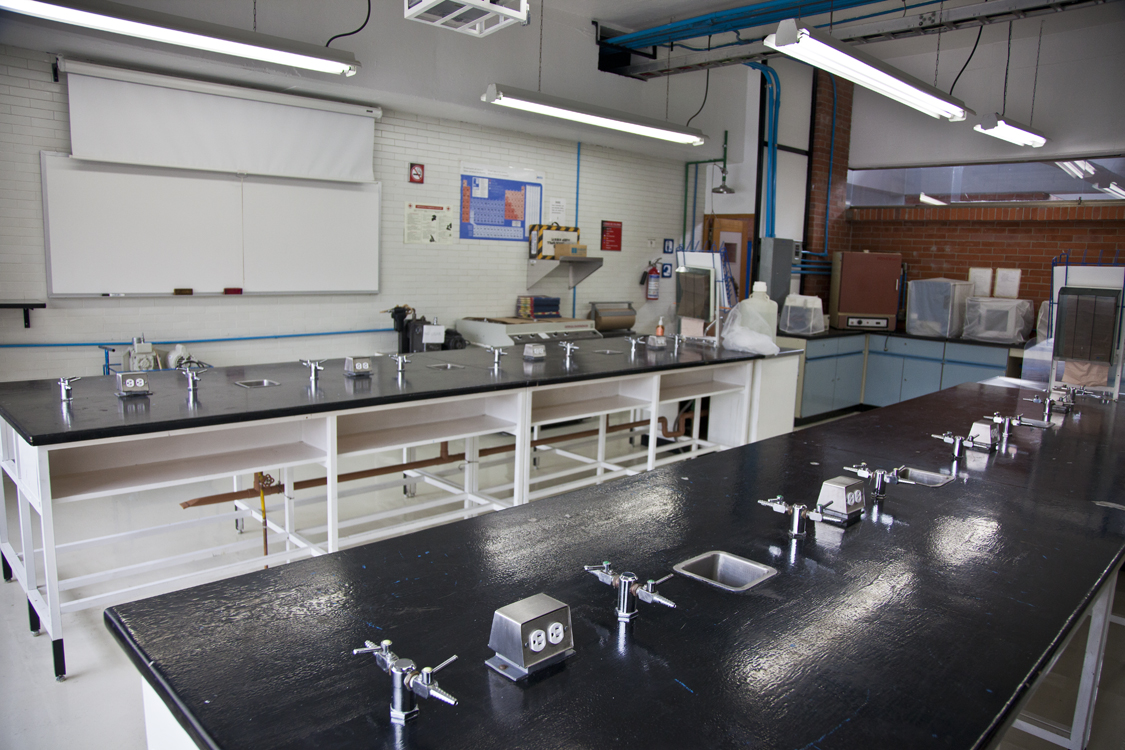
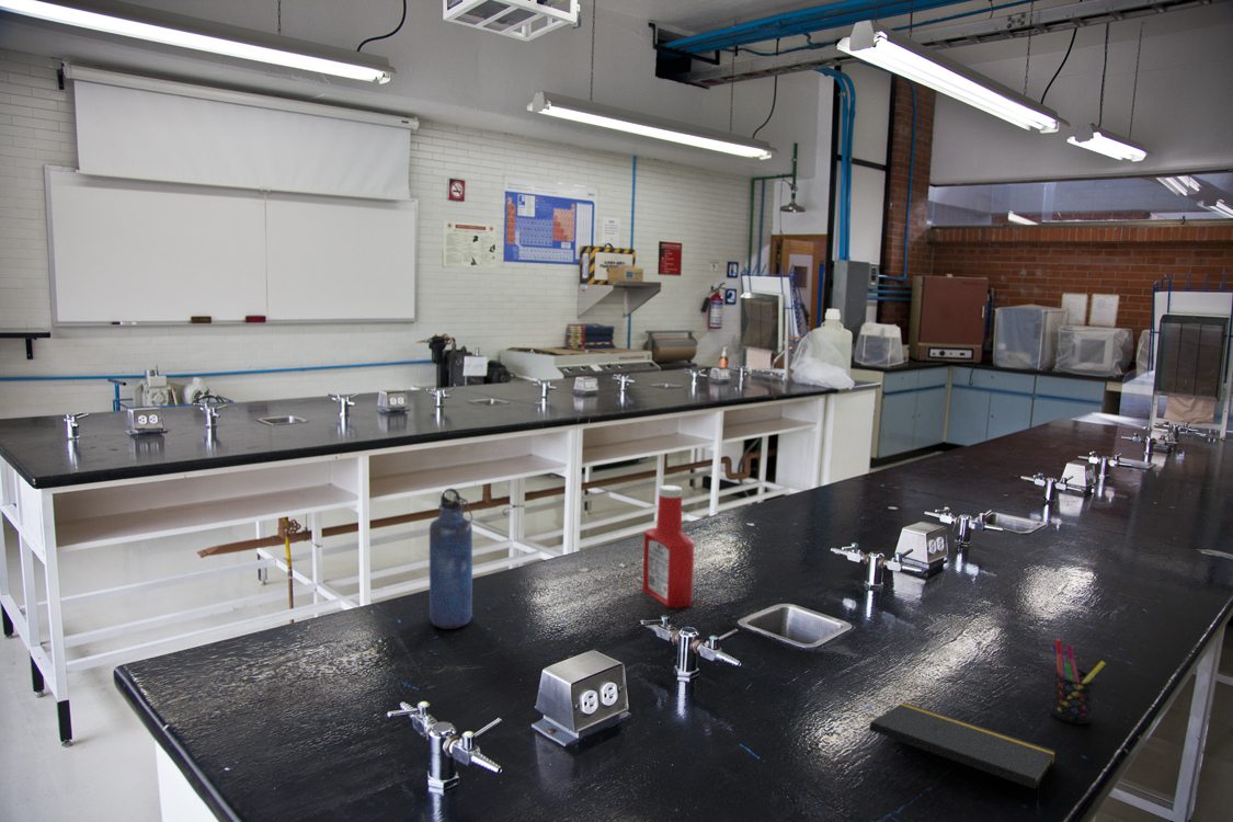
+ water bottle [429,487,473,630]
+ notepad [868,701,1057,813]
+ pen holder [1050,638,1107,726]
+ soap bottle [641,484,696,609]
